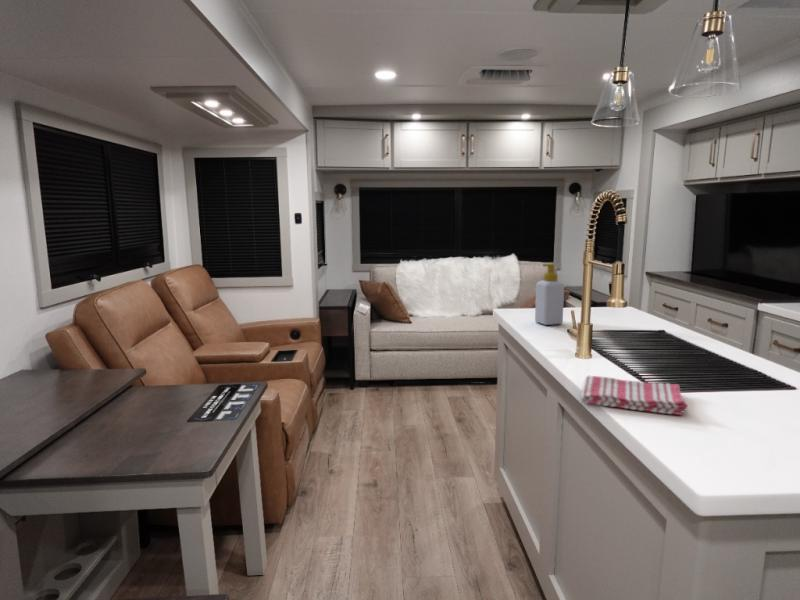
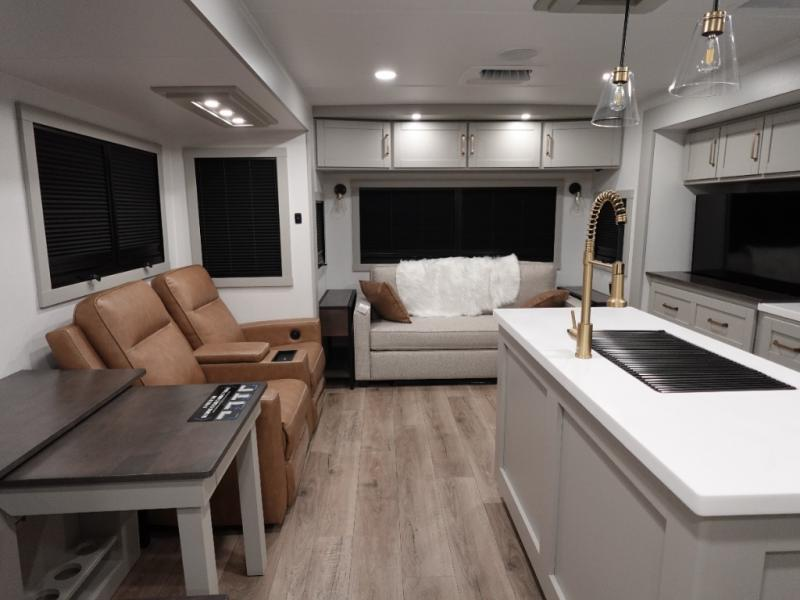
- dish towel [580,375,689,416]
- soap bottle [534,263,565,326]
